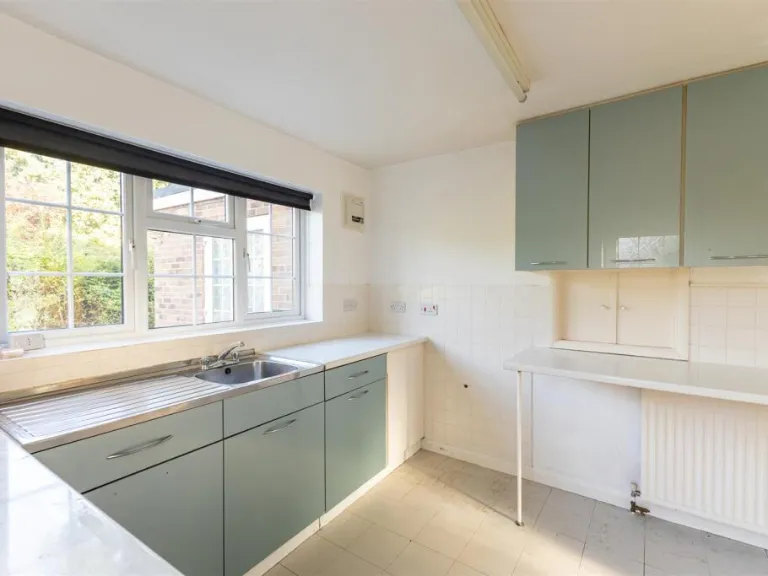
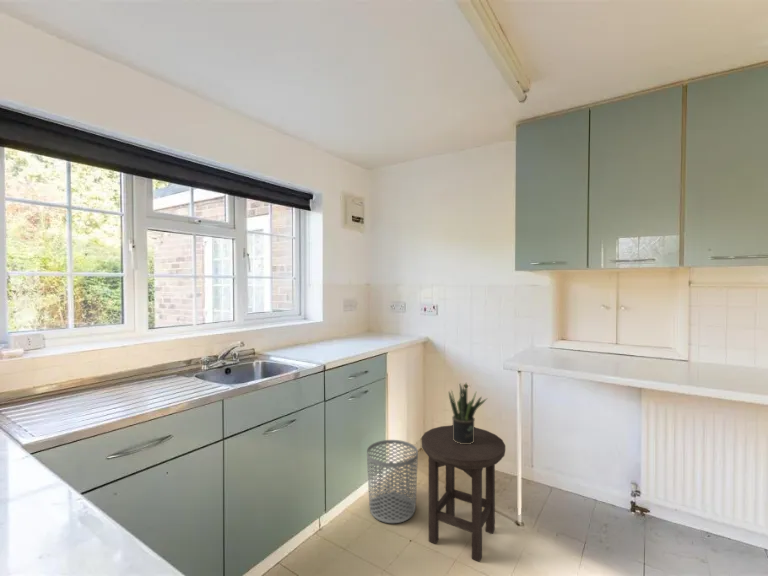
+ stool [421,424,506,563]
+ potted plant [448,381,488,444]
+ waste bin [366,439,419,524]
